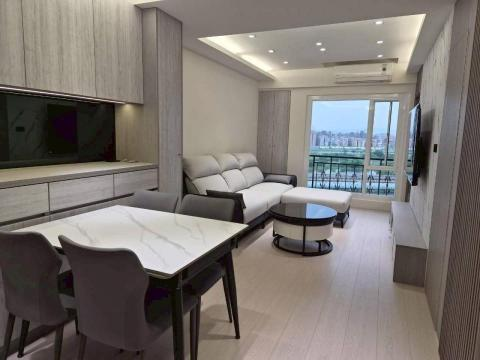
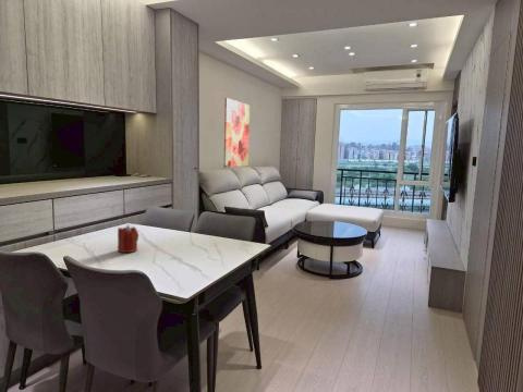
+ wall art [222,97,251,168]
+ candle [117,224,139,254]
